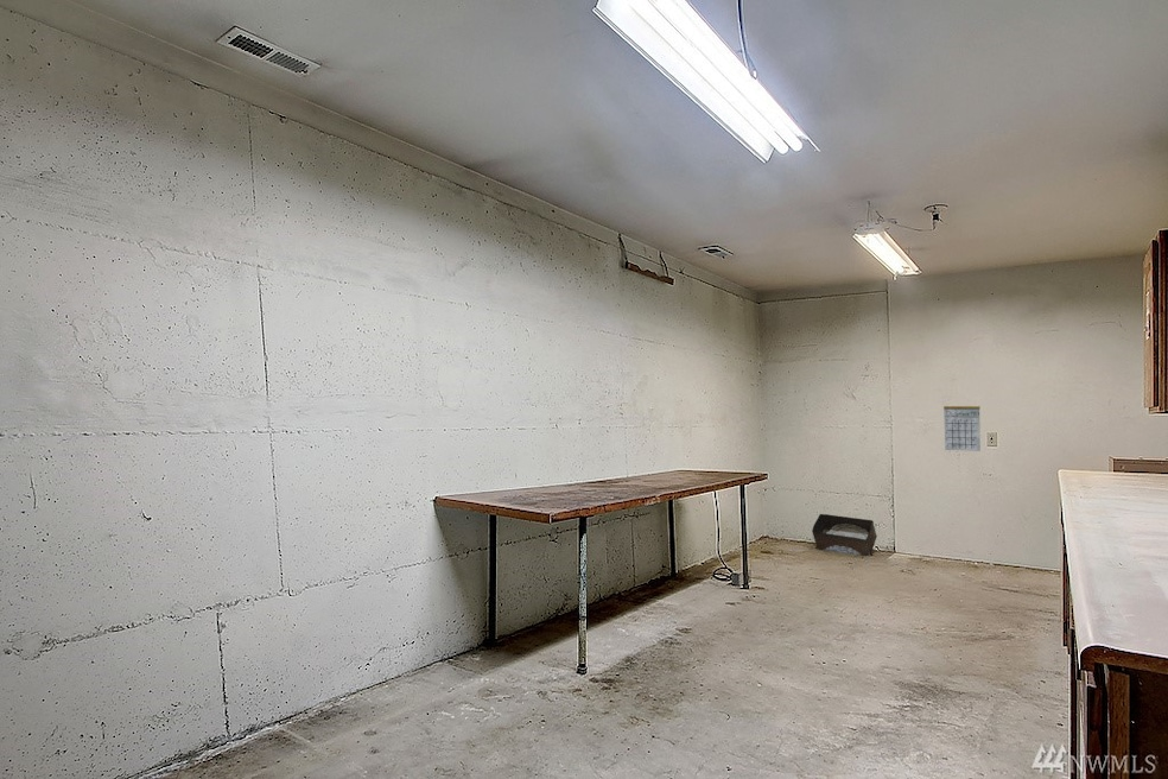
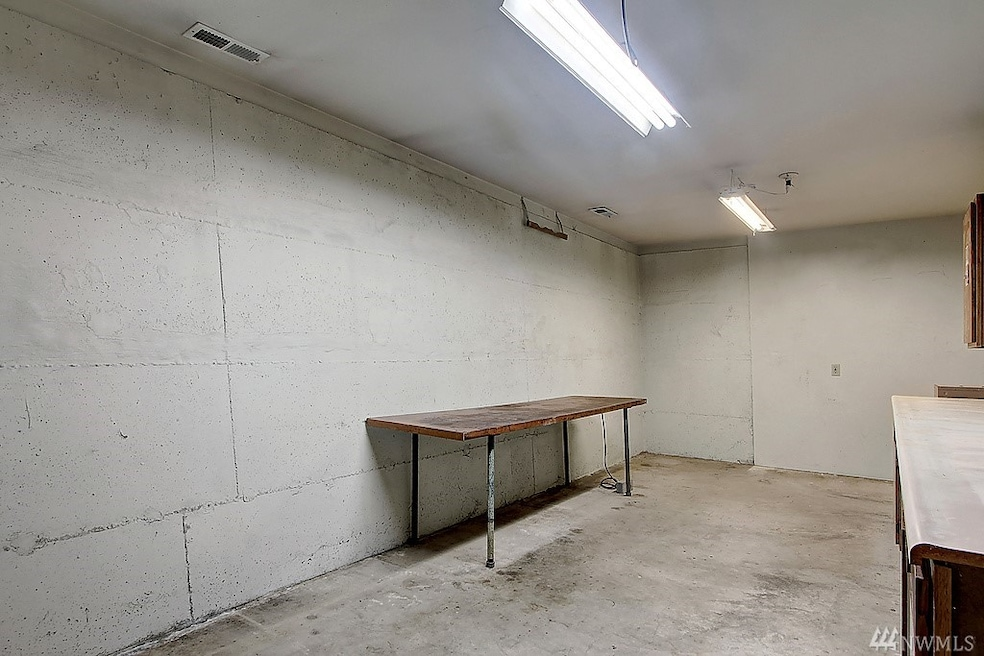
- calendar [942,397,982,452]
- storage bin [811,513,878,557]
